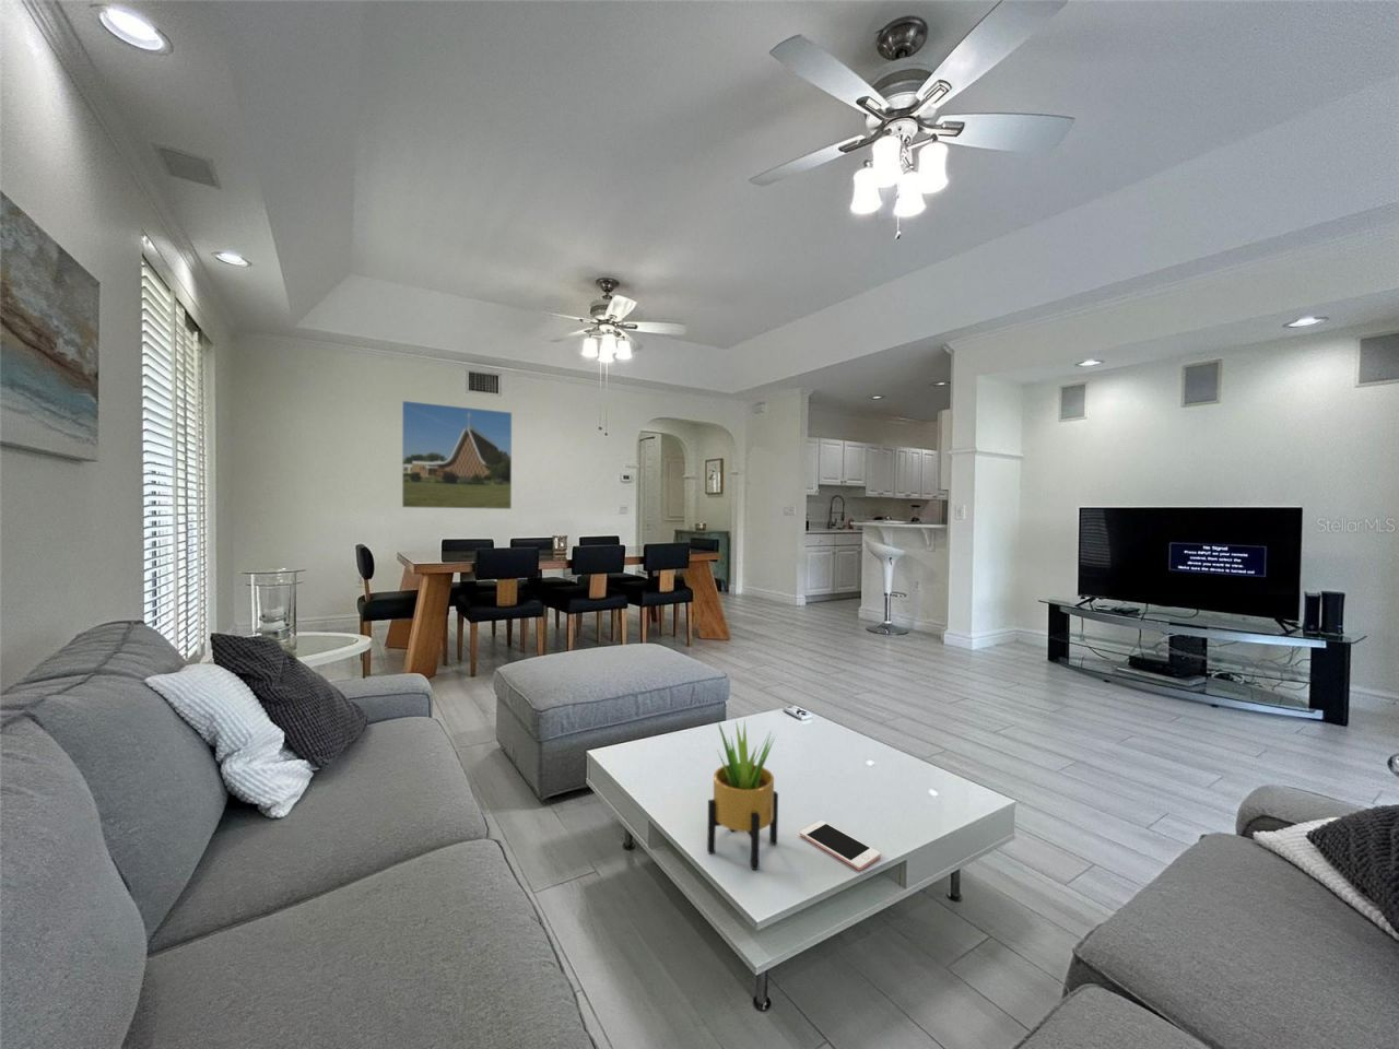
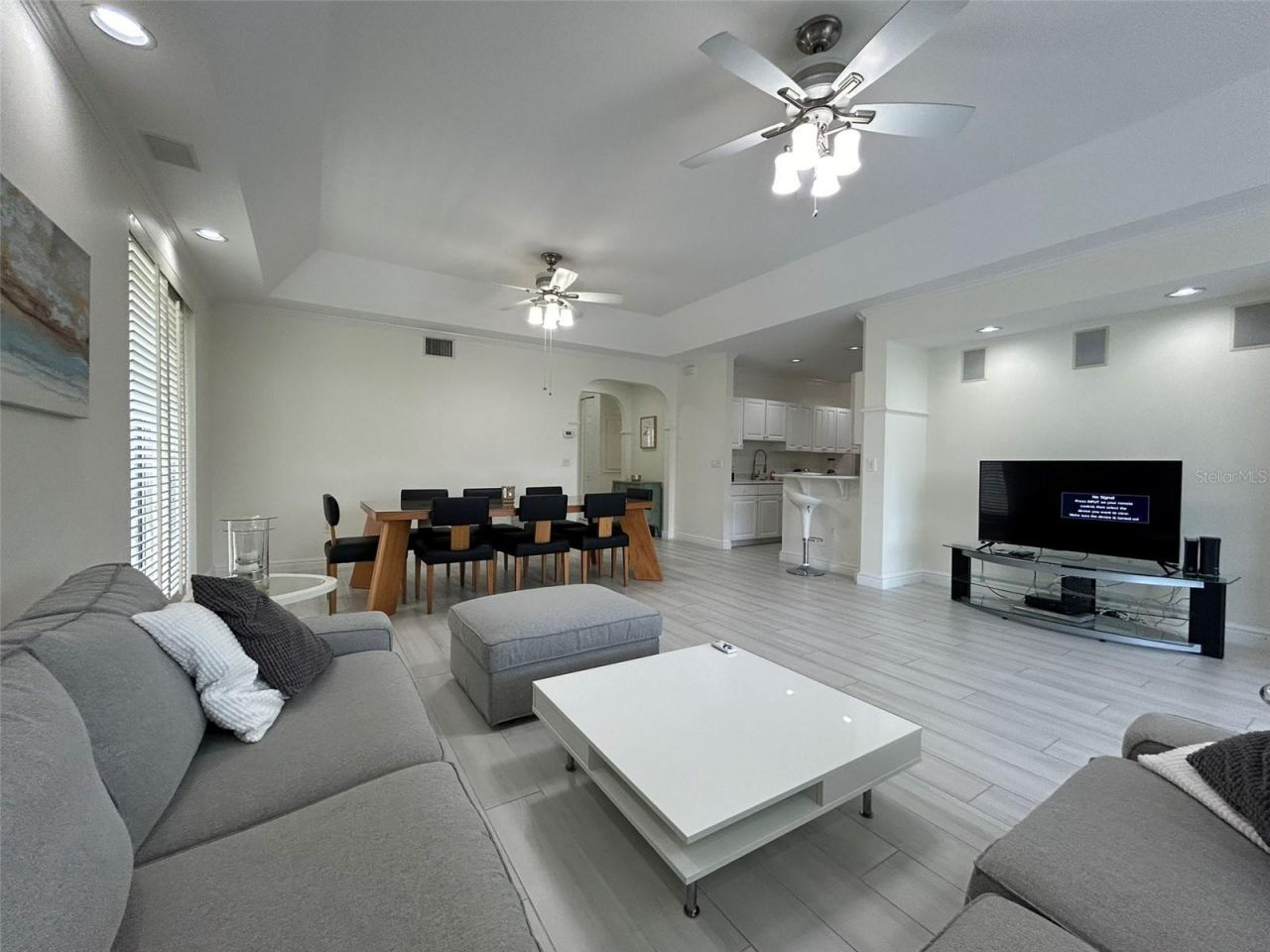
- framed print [401,400,512,510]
- potted plant [706,718,779,870]
- cell phone [799,820,881,870]
